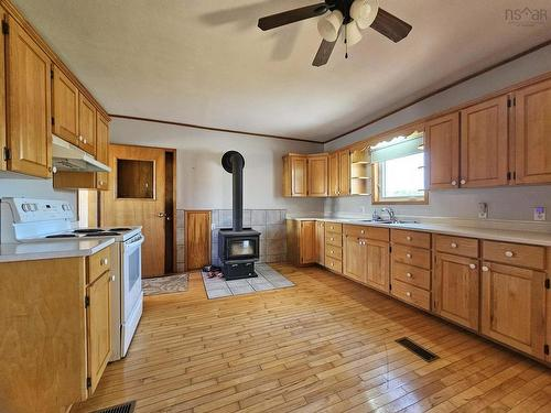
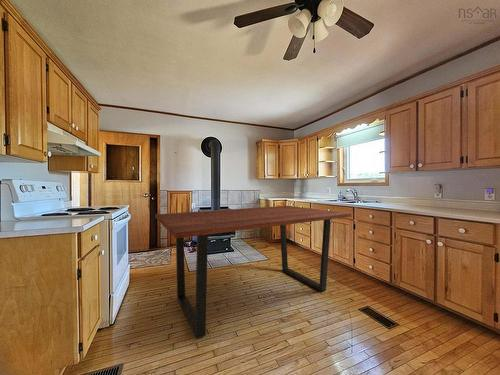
+ dining table [154,205,352,340]
